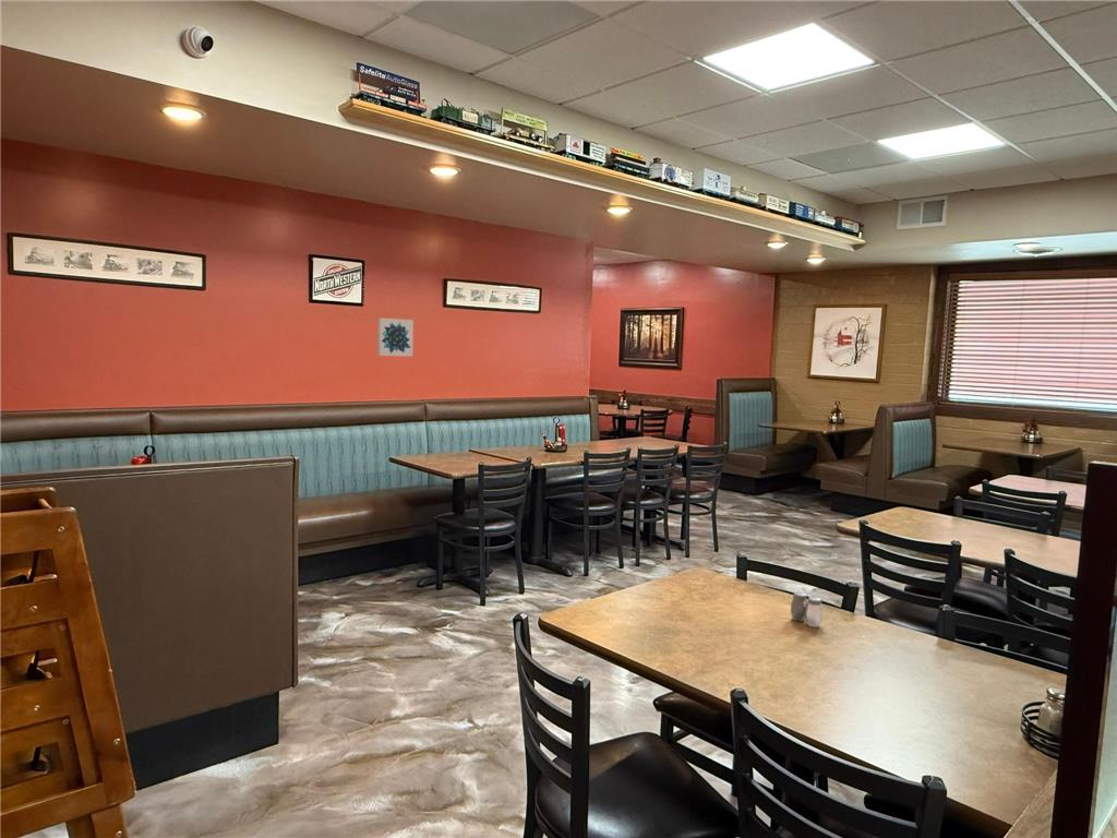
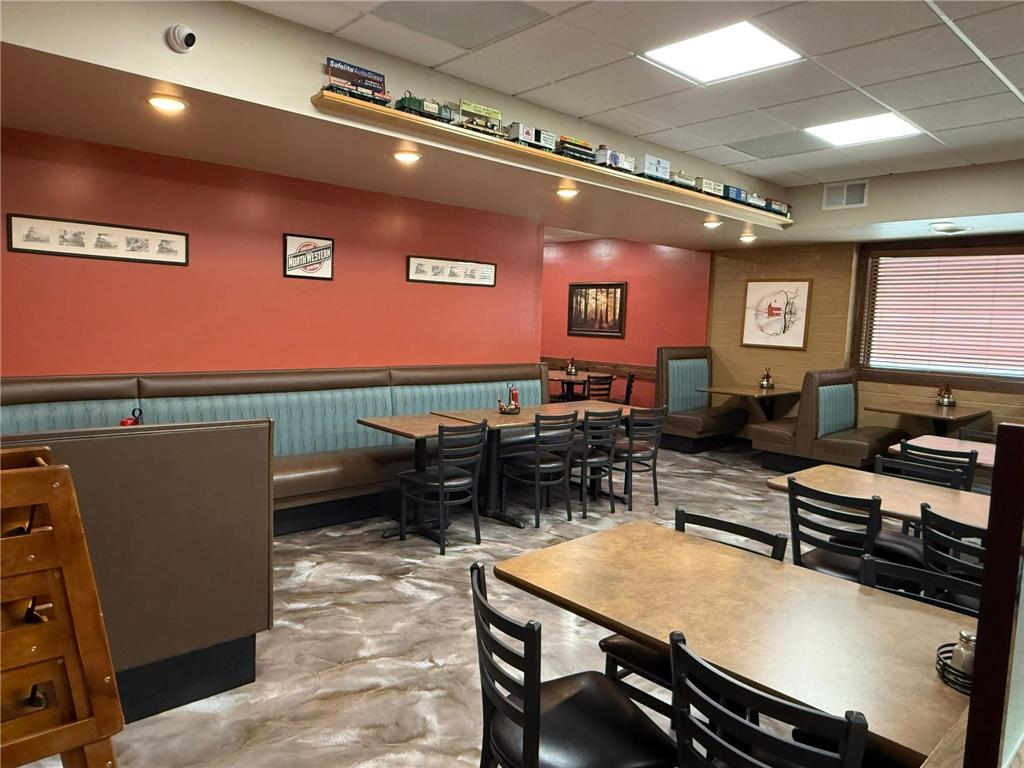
- wall art [376,316,415,358]
- salt and pepper shaker [790,590,824,627]
